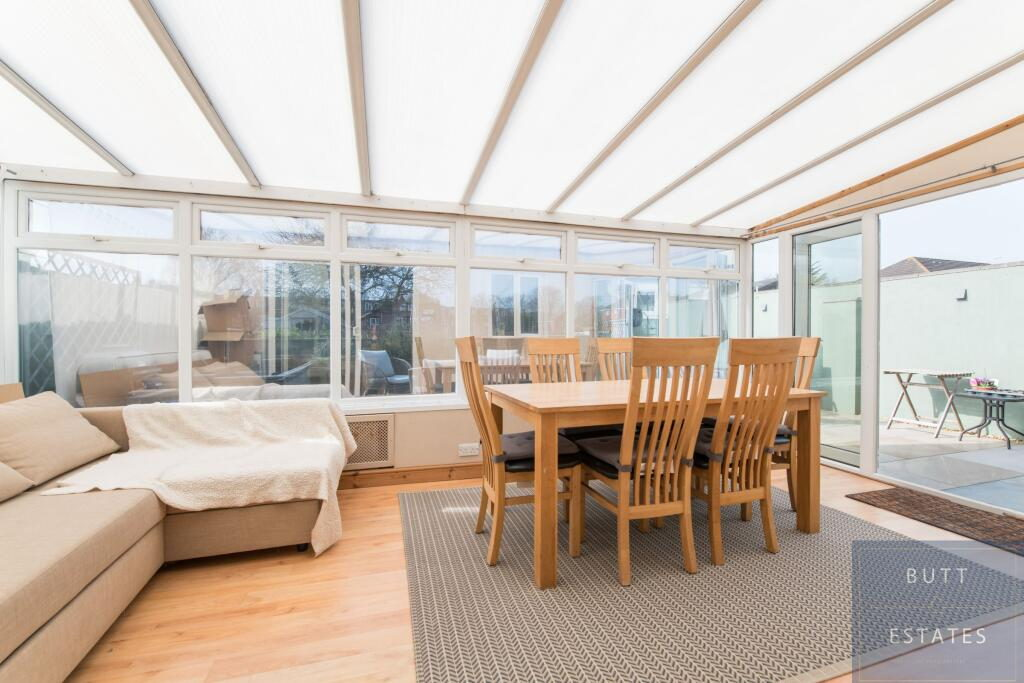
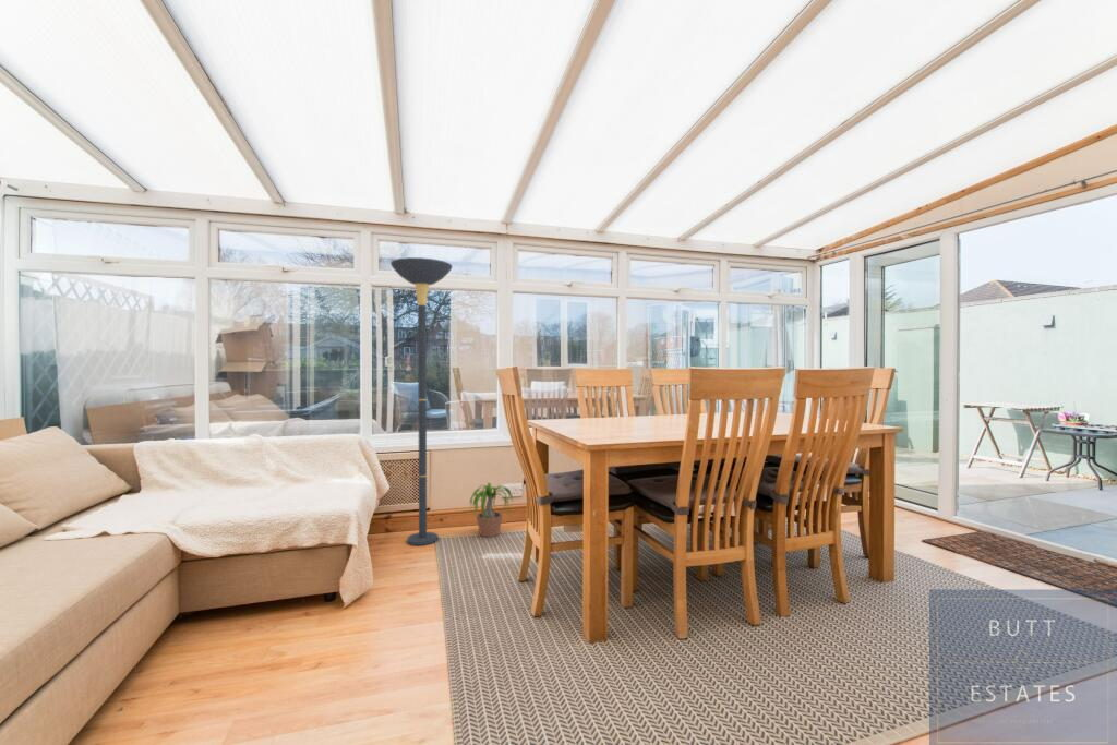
+ floor lamp [389,256,454,546]
+ potted plant [463,482,516,538]
